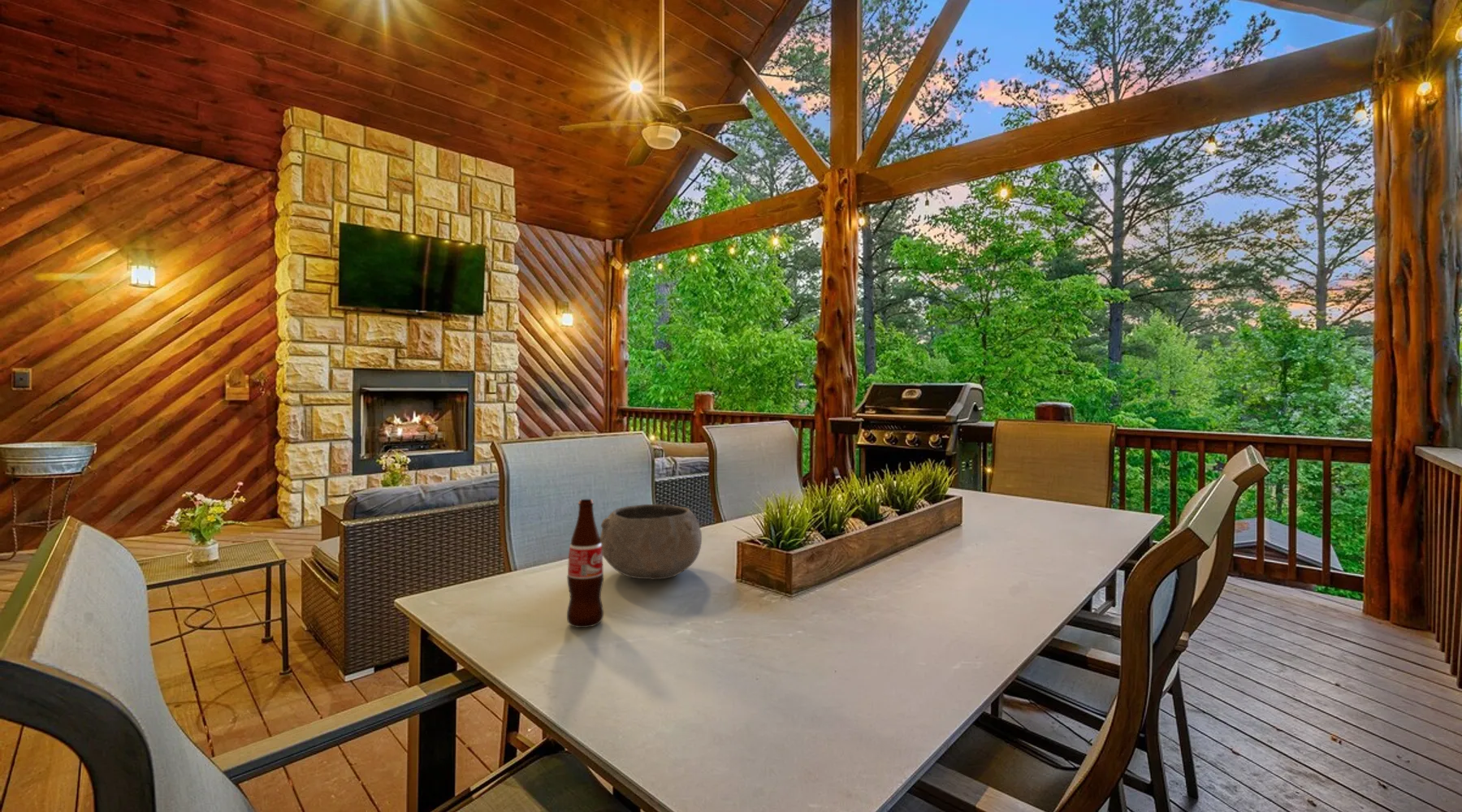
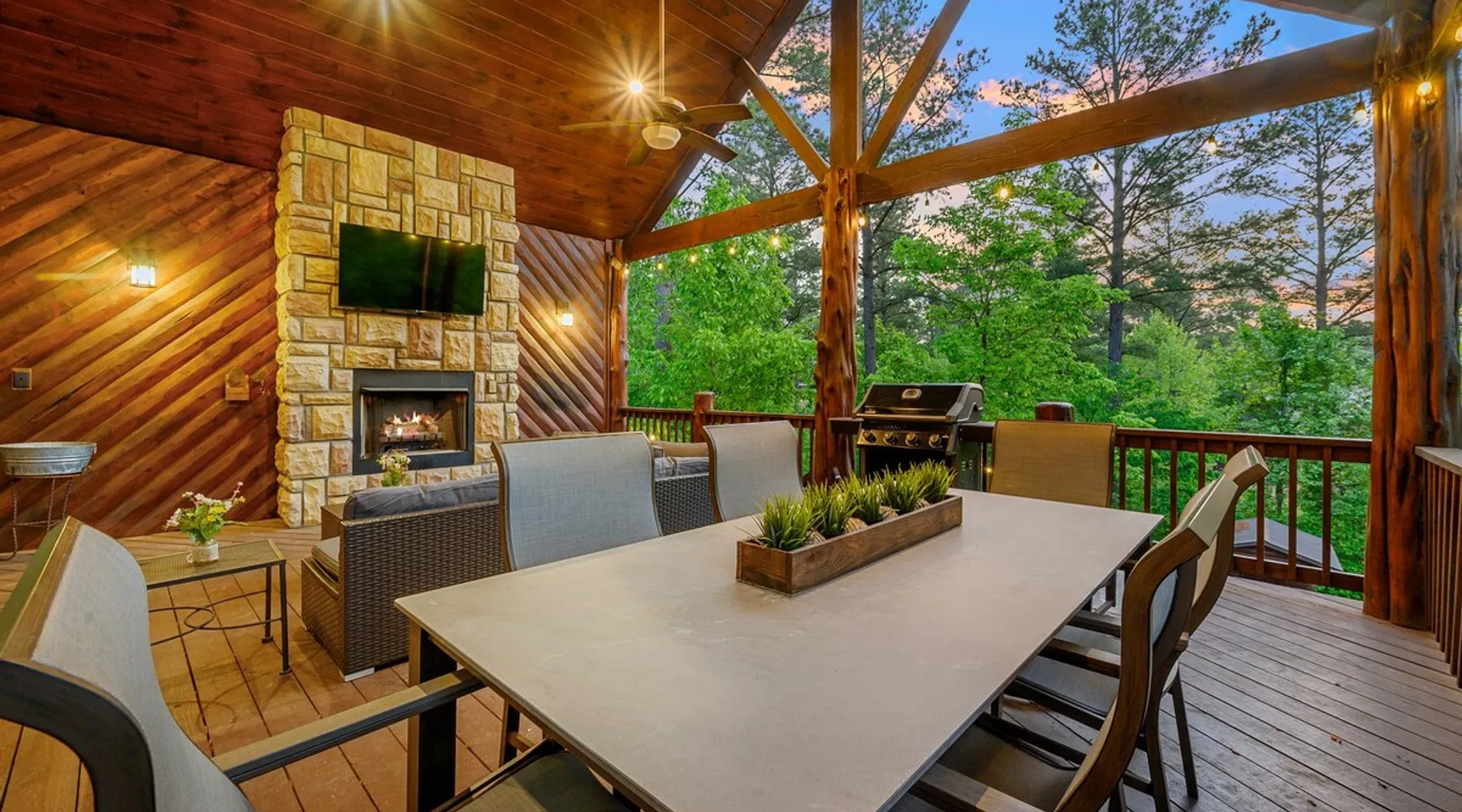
- bowl [599,503,703,581]
- bottle [566,499,604,628]
